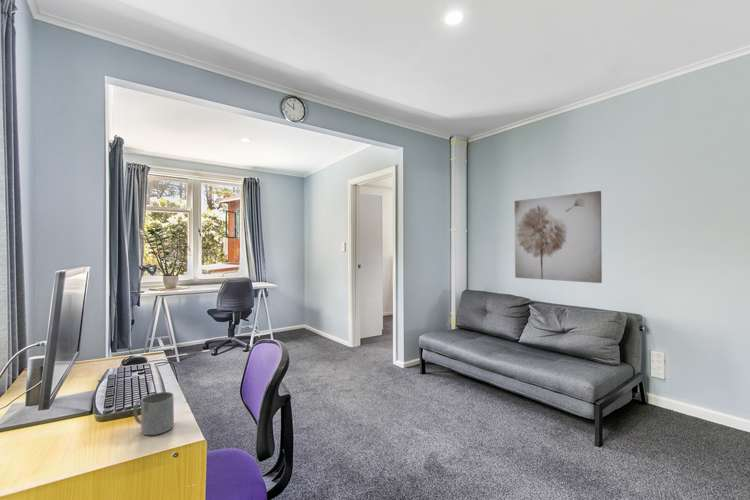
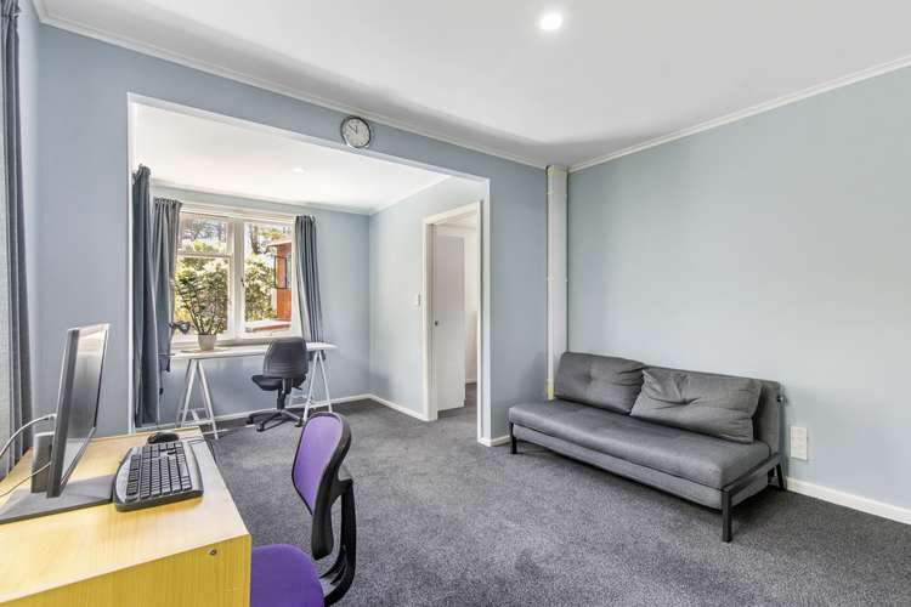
- mug [132,391,175,436]
- wall art [514,190,603,284]
